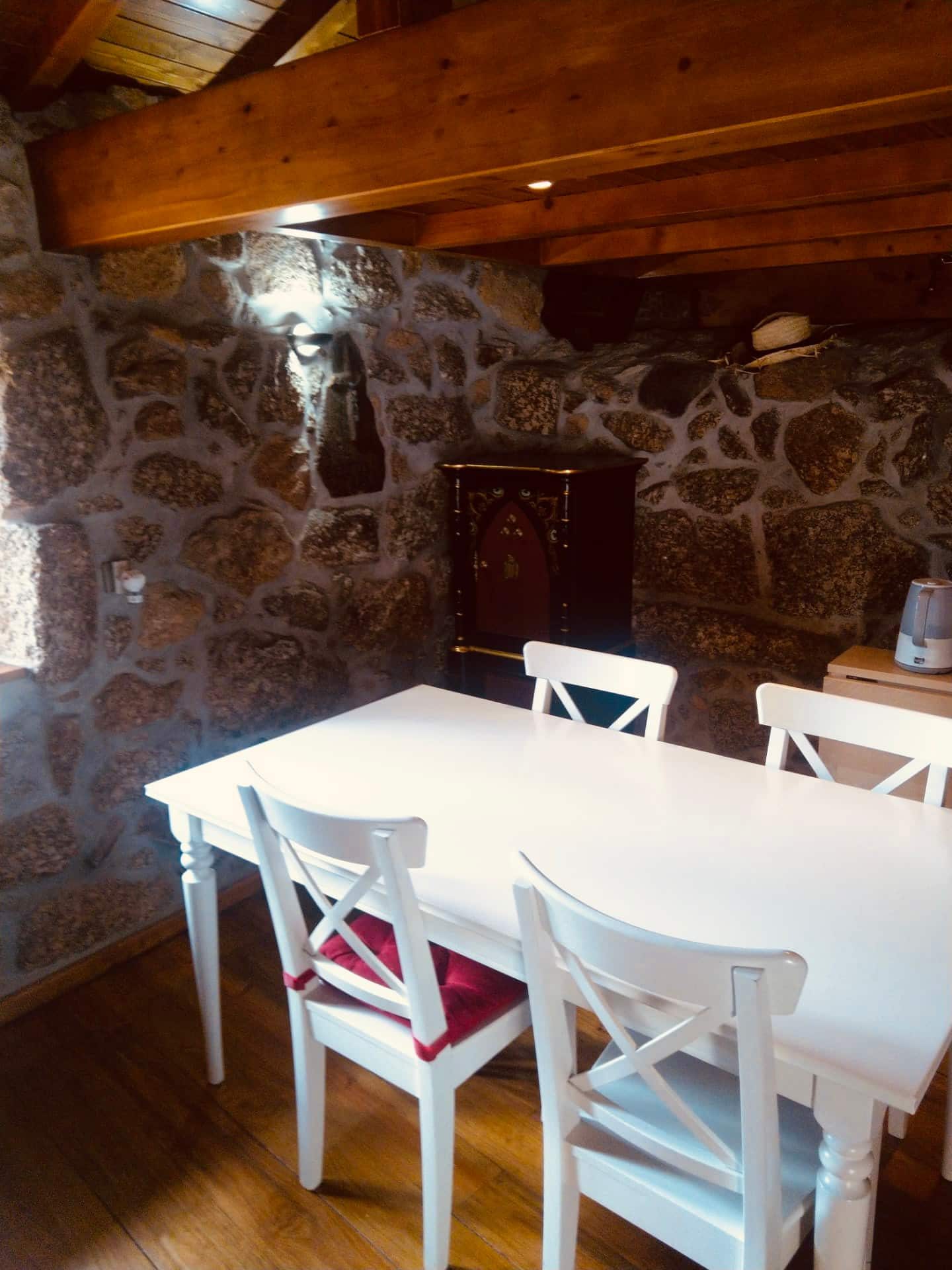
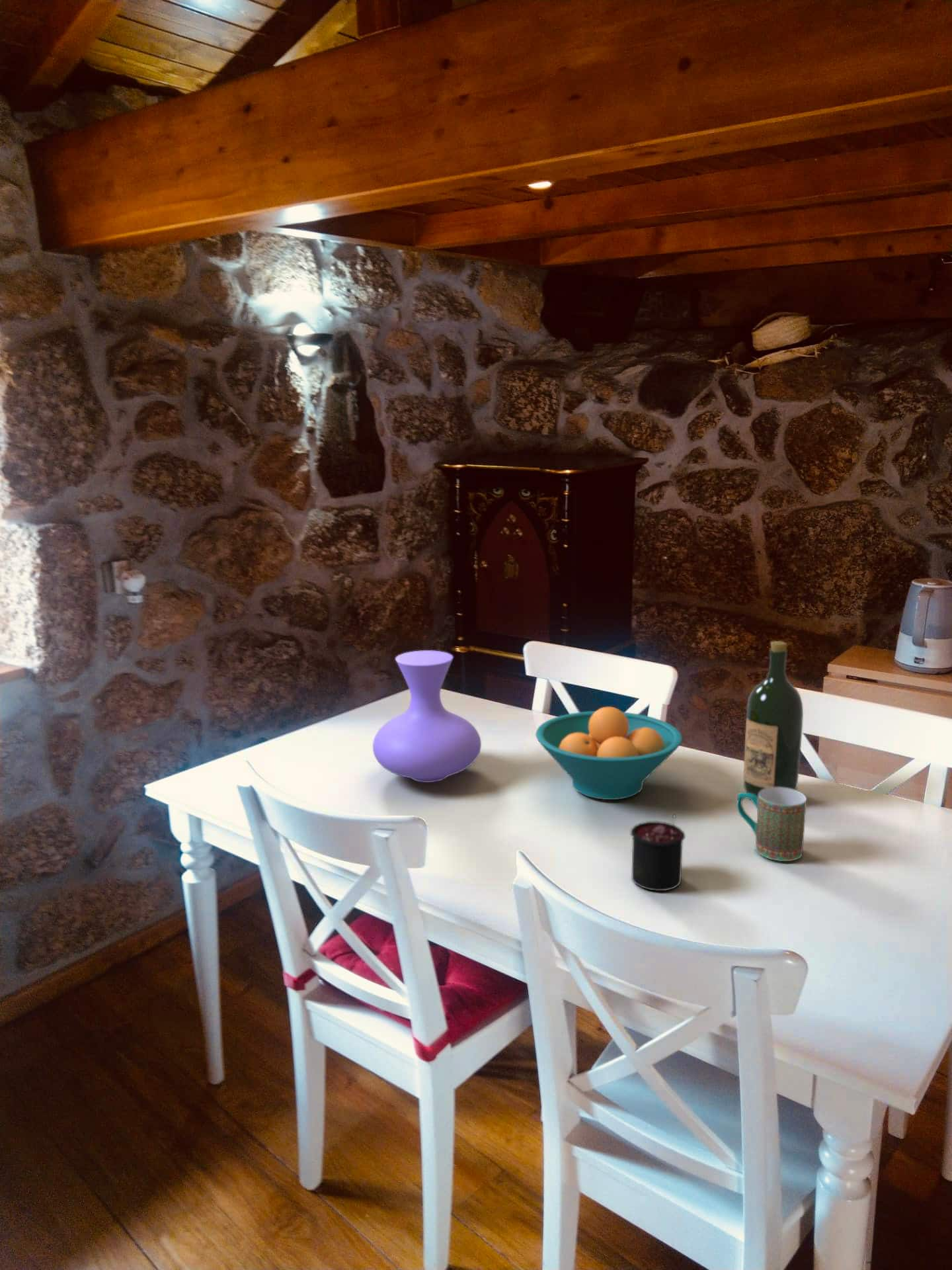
+ mug [736,787,807,862]
+ wine bottle [743,640,804,796]
+ candle [630,814,686,892]
+ fruit bowl [535,706,683,800]
+ vase [372,650,482,783]
